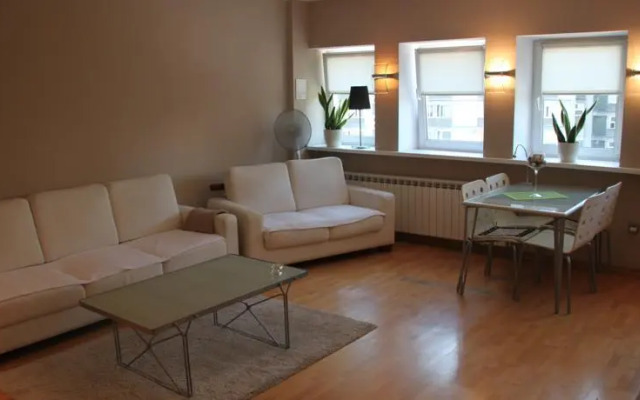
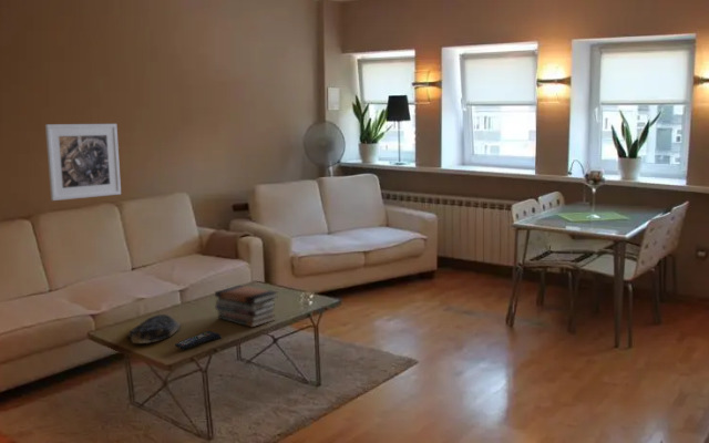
+ remote control [174,330,223,350]
+ decorative bowl [126,313,182,344]
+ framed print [44,123,122,202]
+ book stack [214,285,279,328]
